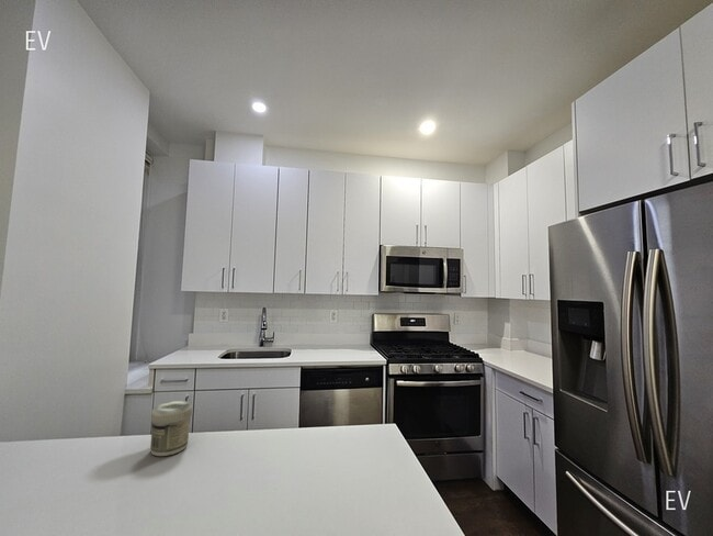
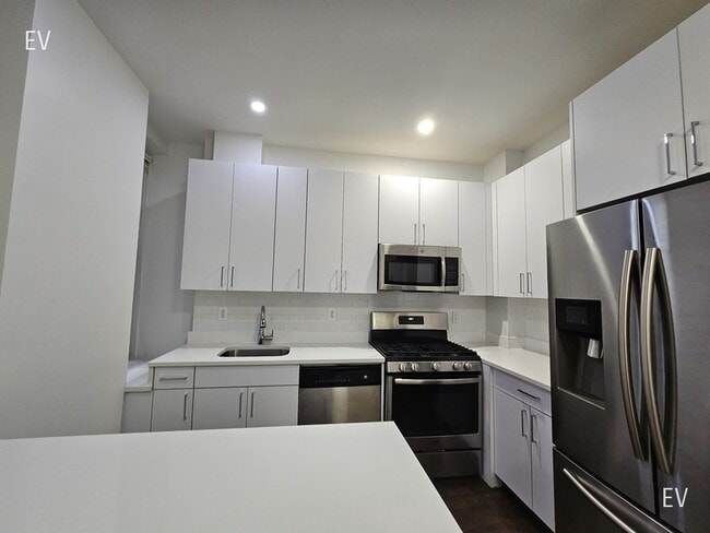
- jar [149,400,193,457]
